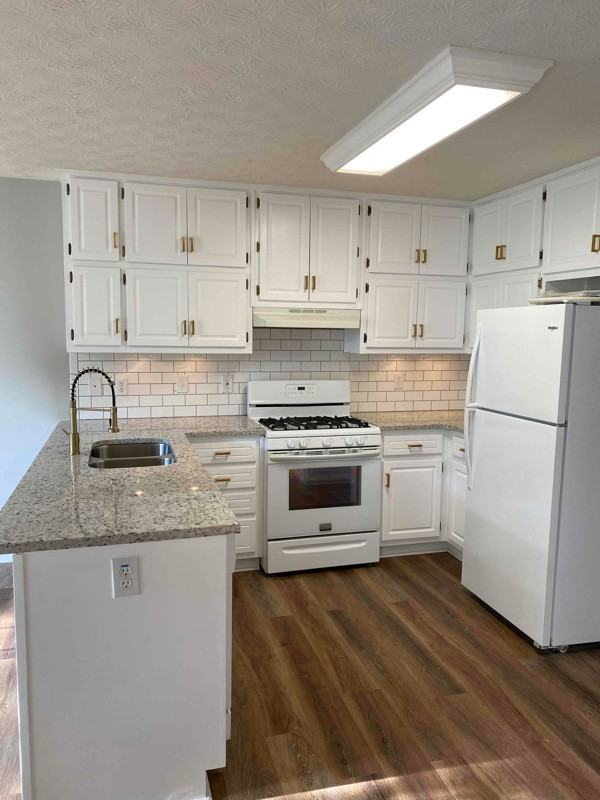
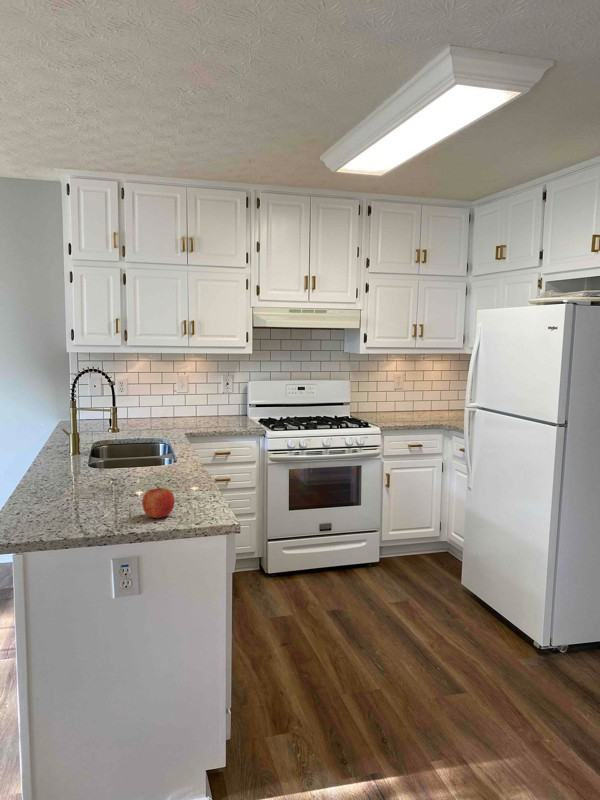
+ fruit [141,485,176,519]
